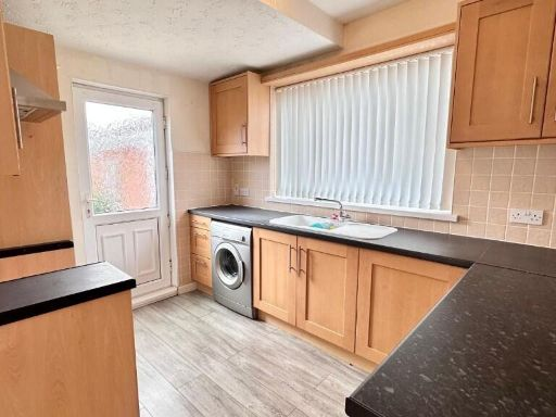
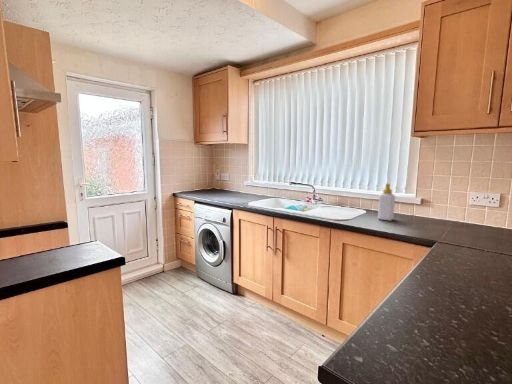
+ soap bottle [377,182,396,222]
